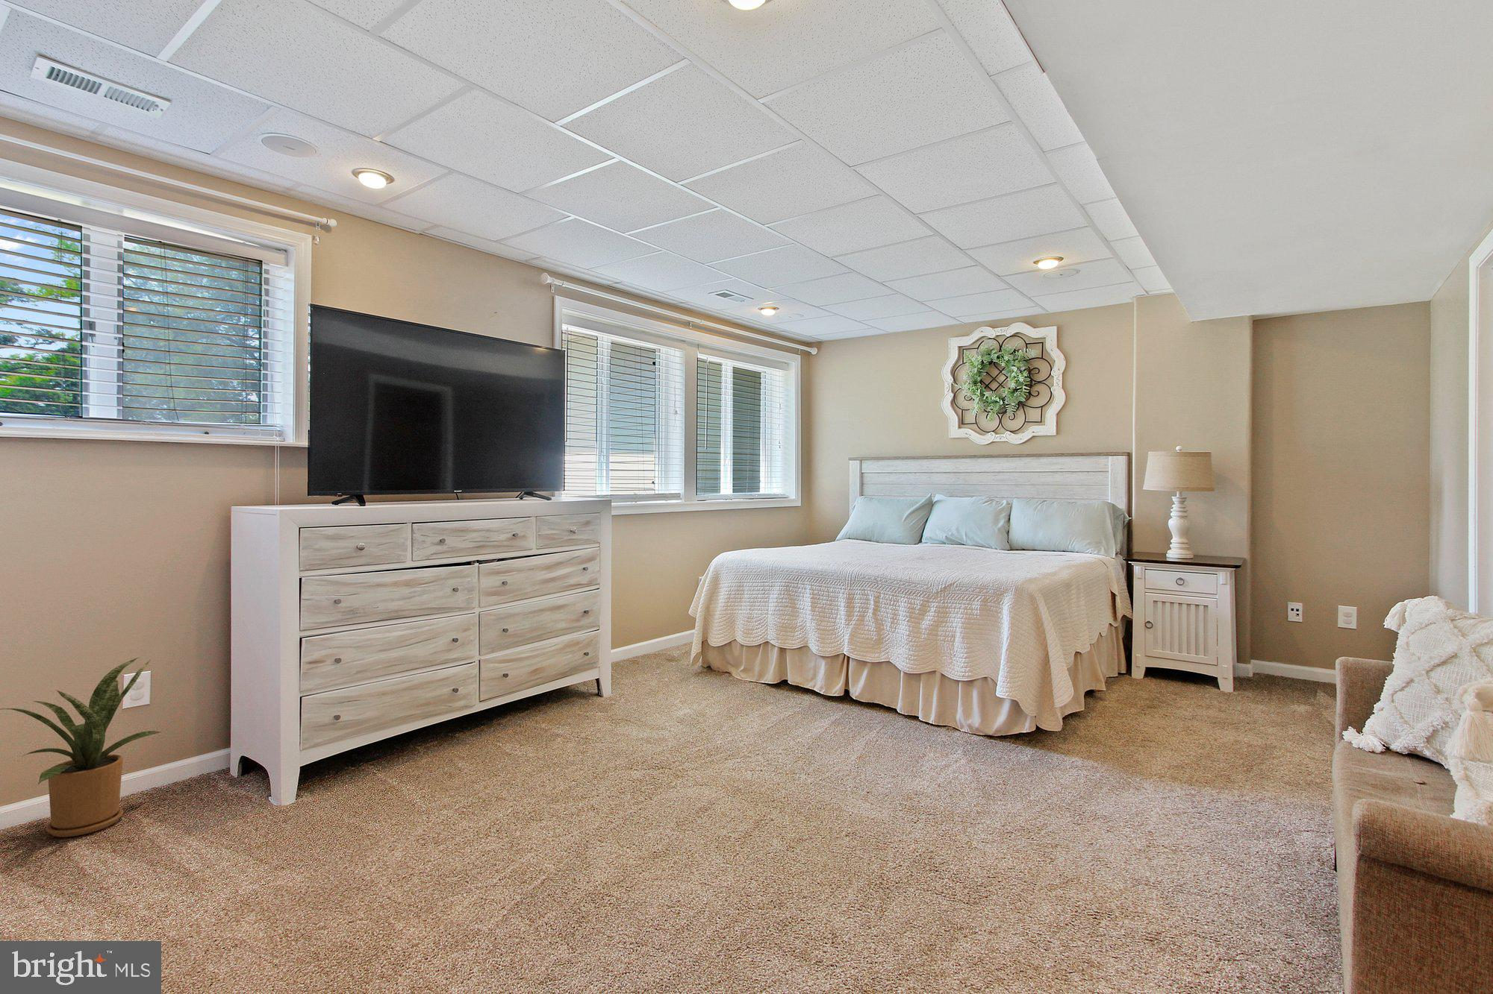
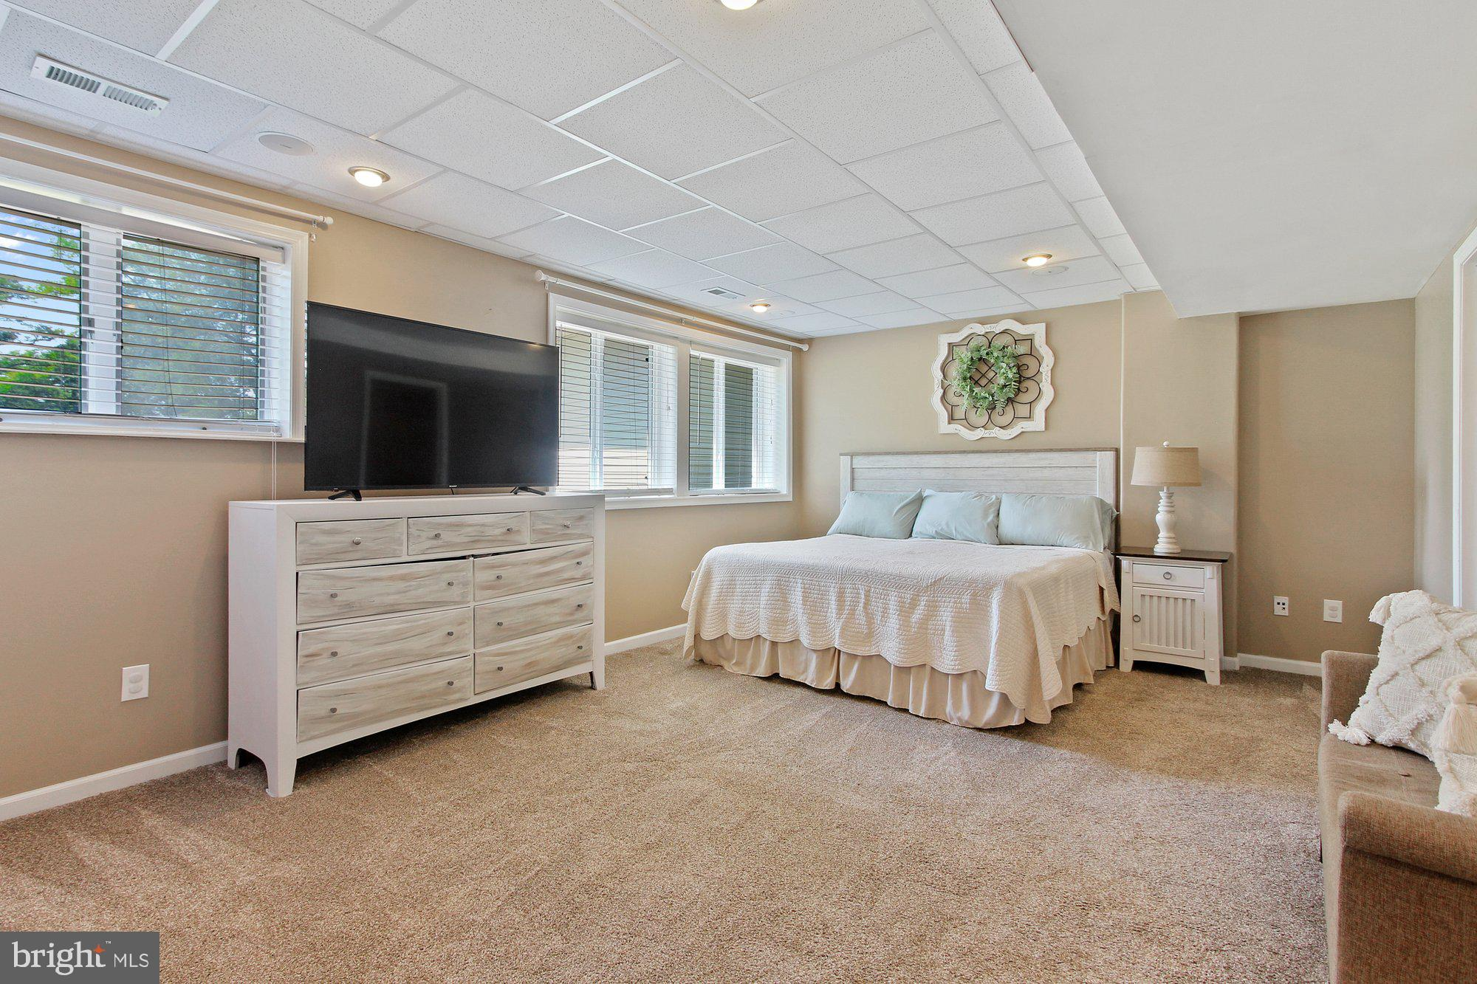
- house plant [0,657,161,838]
